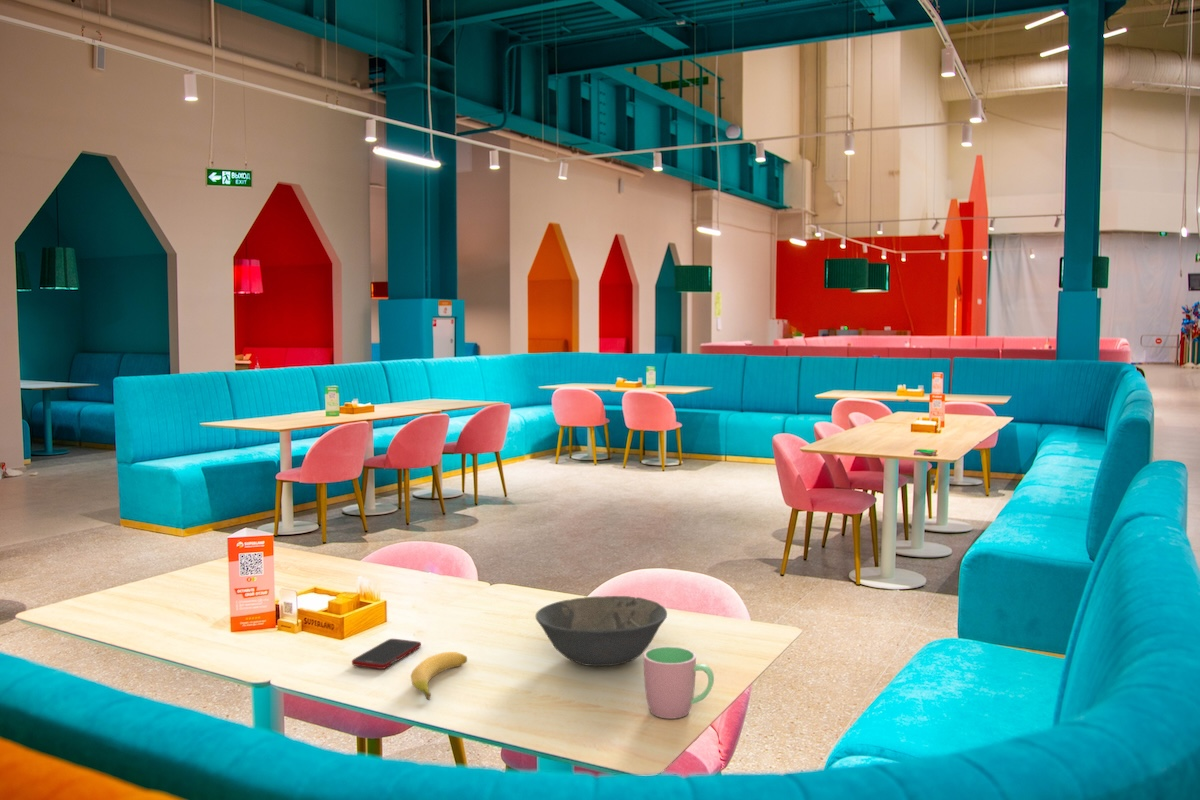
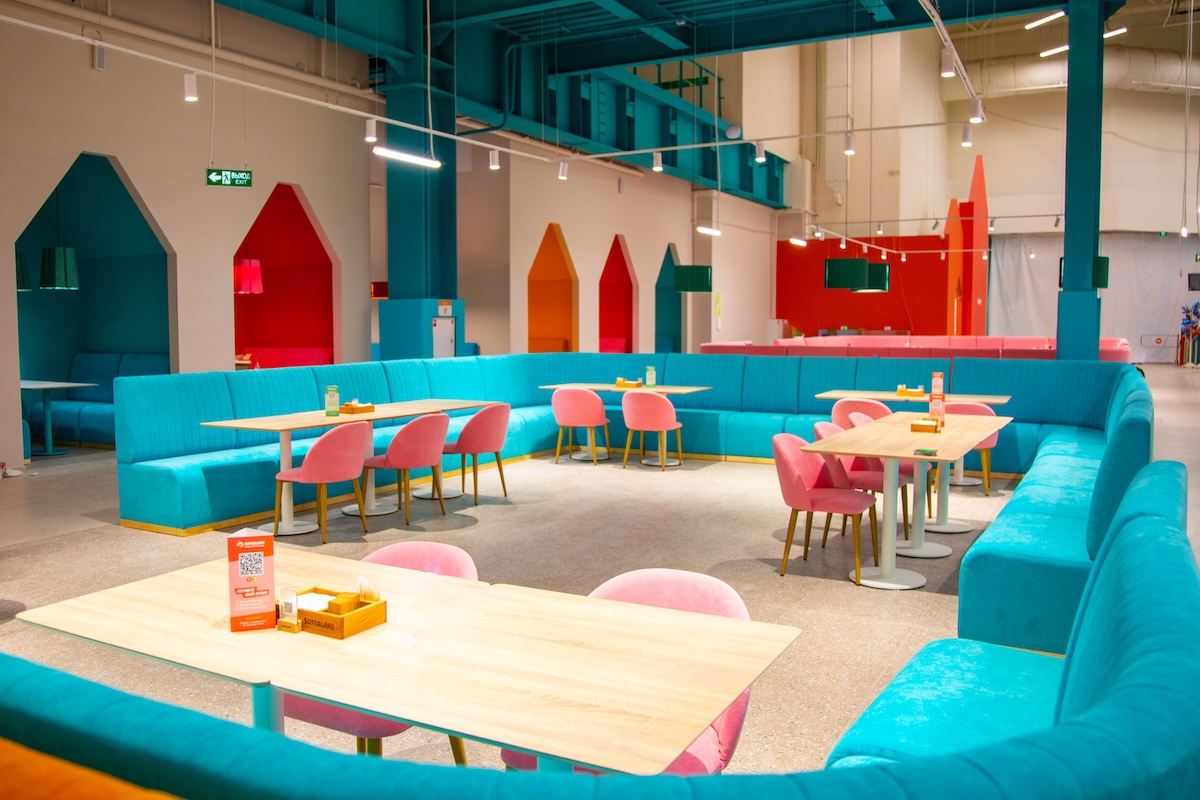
- banana [410,651,468,700]
- cup [643,645,715,720]
- cell phone [351,638,422,670]
- bowl [535,595,668,667]
